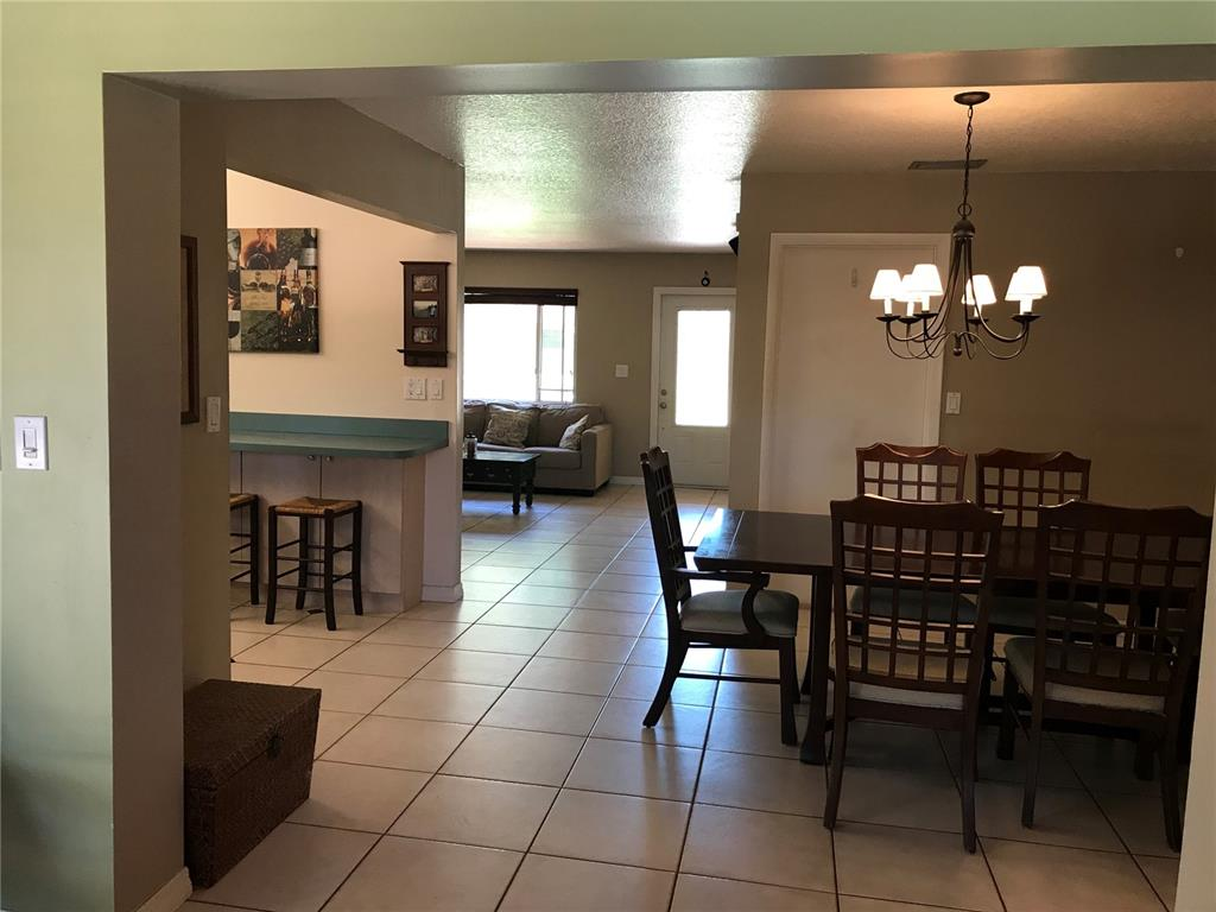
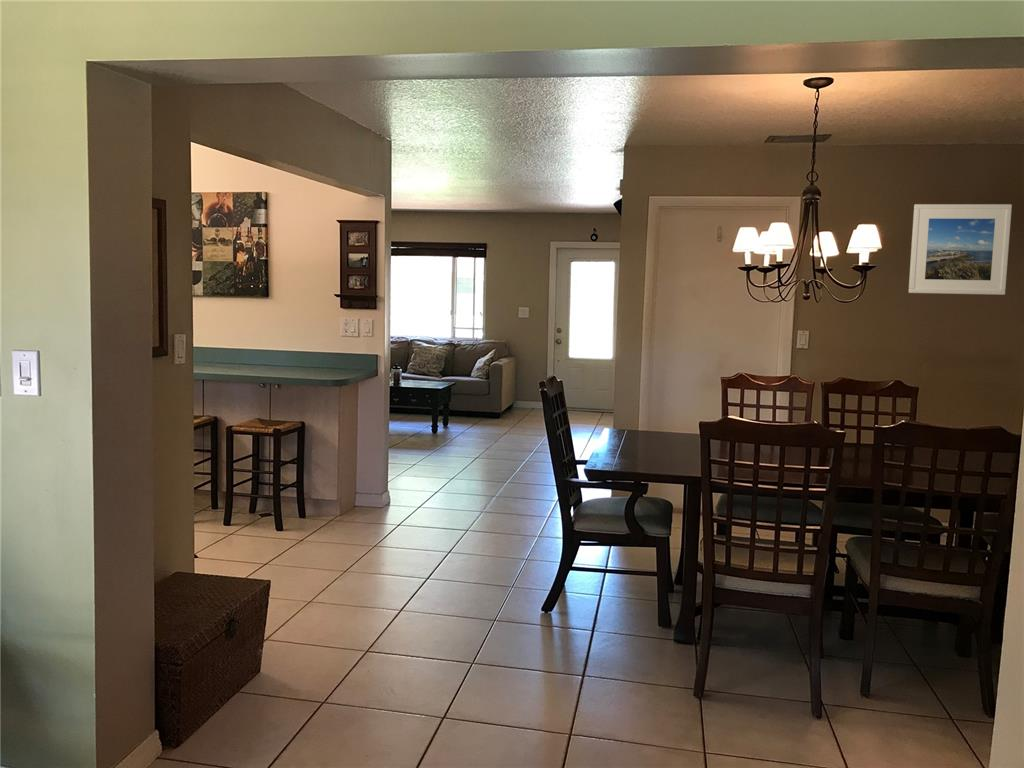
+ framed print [908,203,1013,296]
